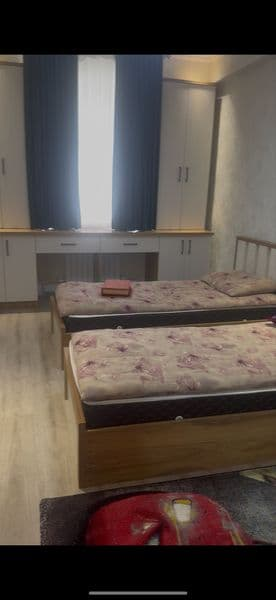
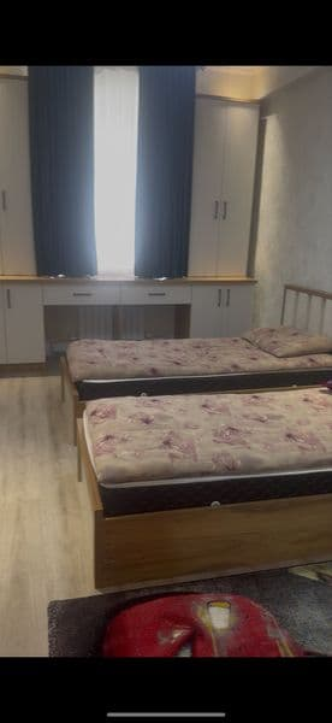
- hardback book [100,278,132,297]
